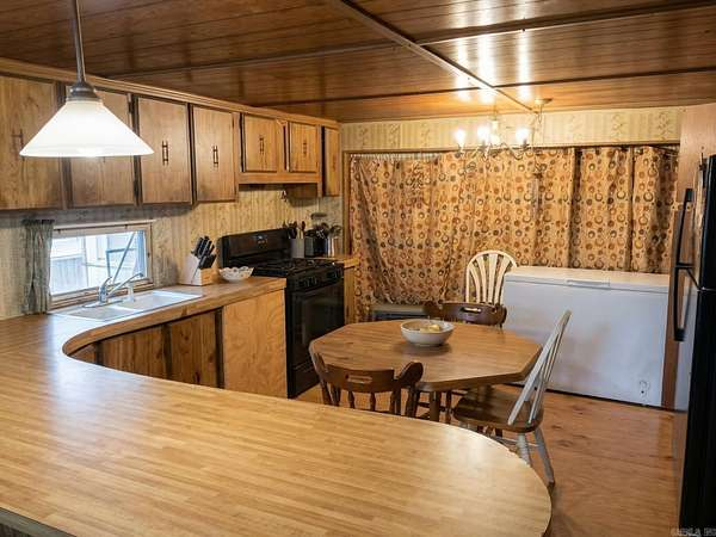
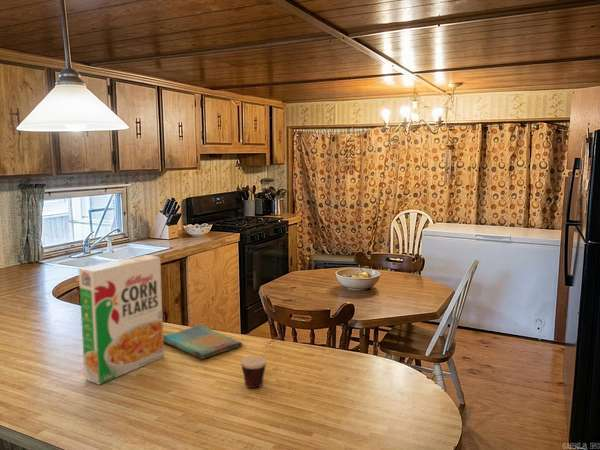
+ cereal box [78,254,165,386]
+ cup [240,335,282,389]
+ dish towel [163,324,244,360]
